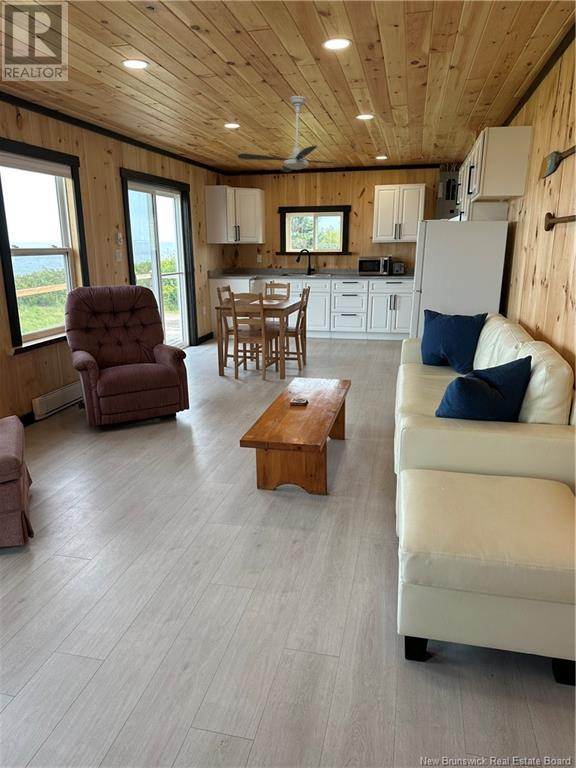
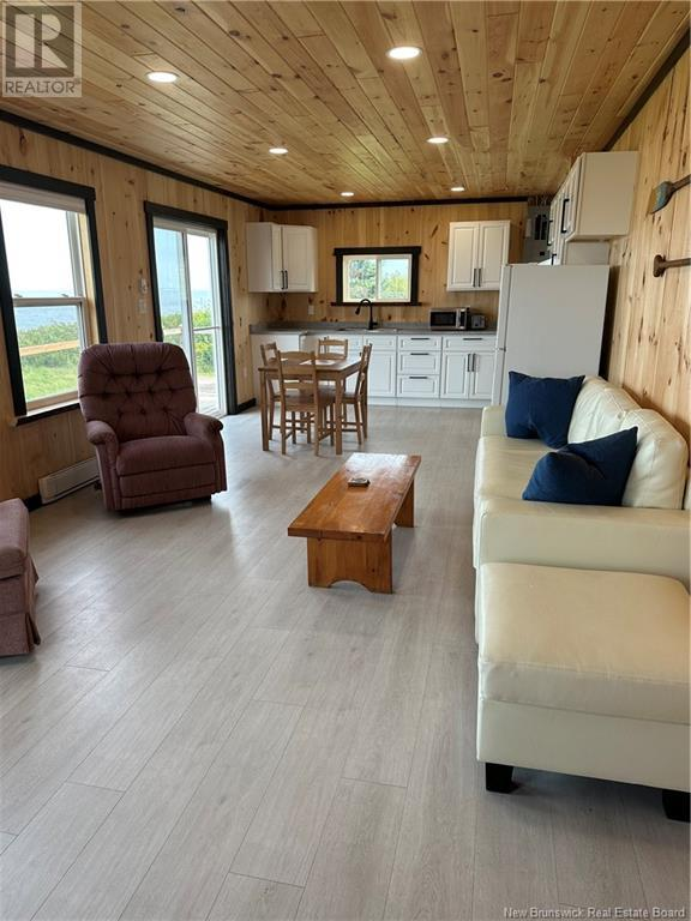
- ceiling fan [237,95,348,173]
